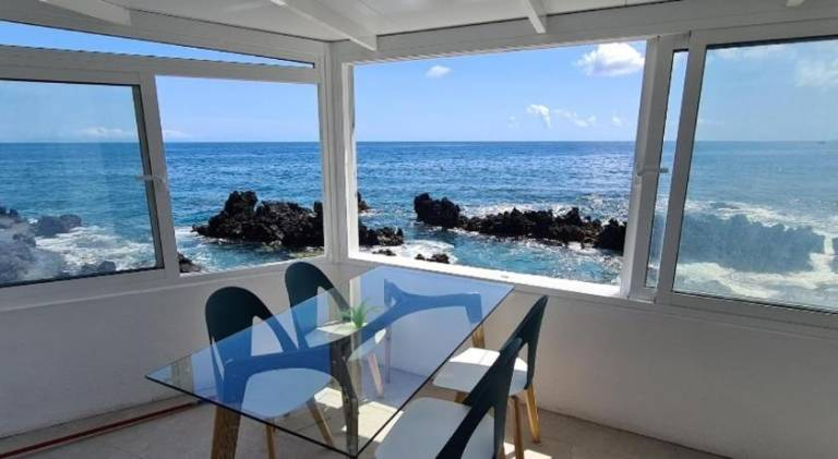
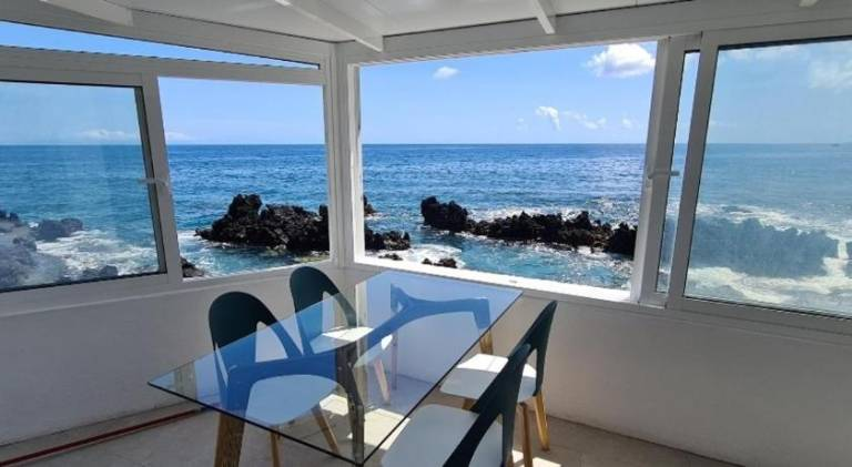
- plant [332,294,385,328]
